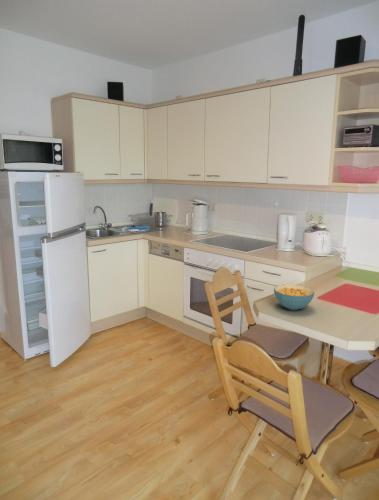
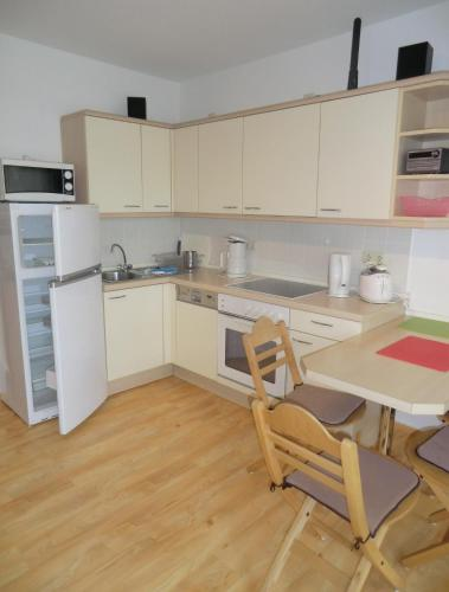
- cereal bowl [273,284,315,311]
